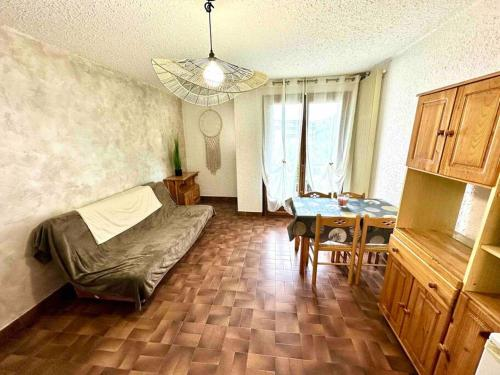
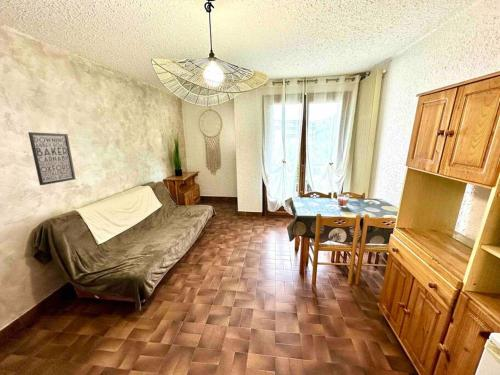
+ wall art [27,131,76,186]
